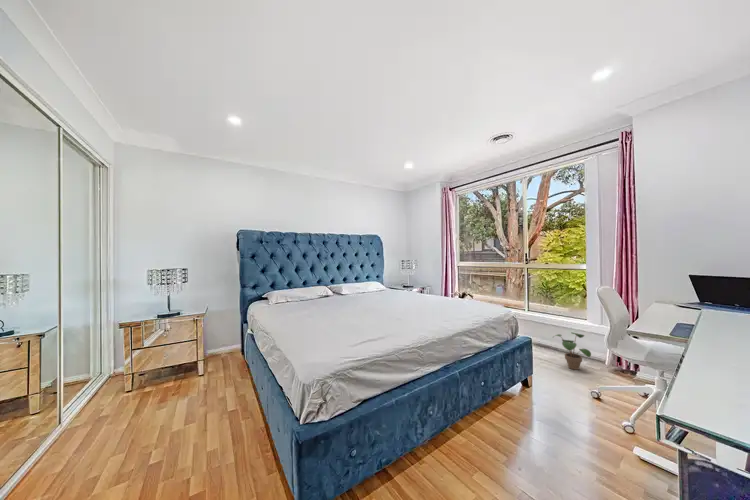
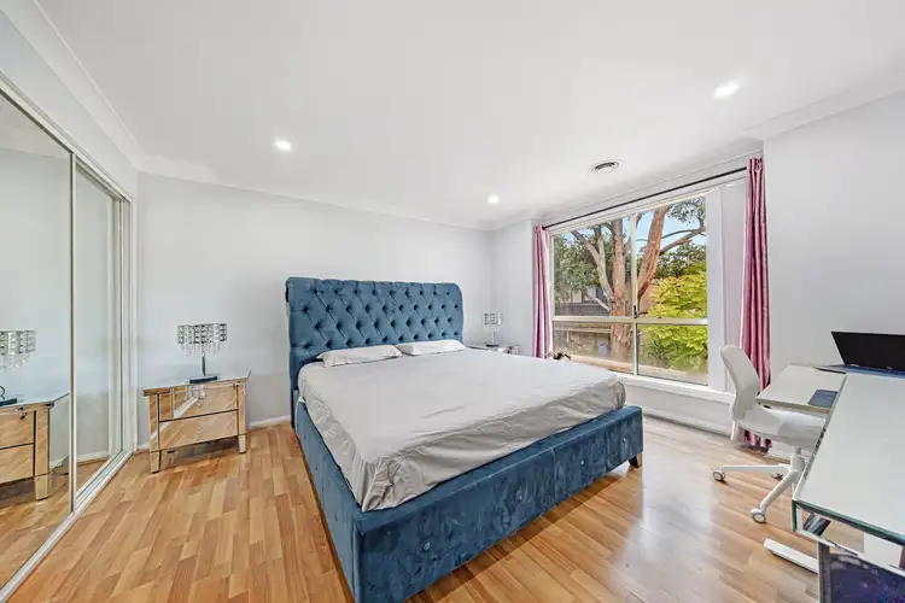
- potted plant [552,331,592,371]
